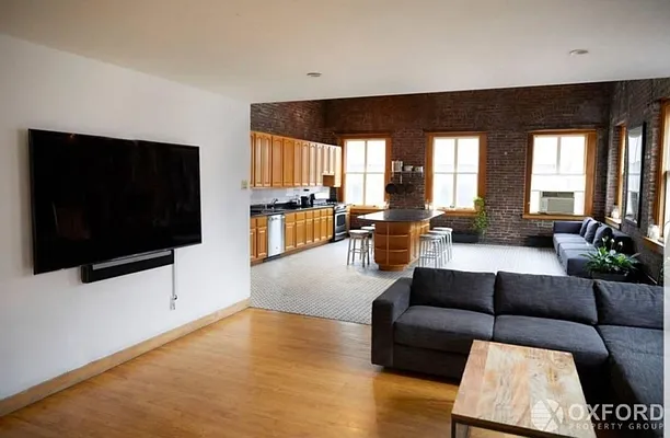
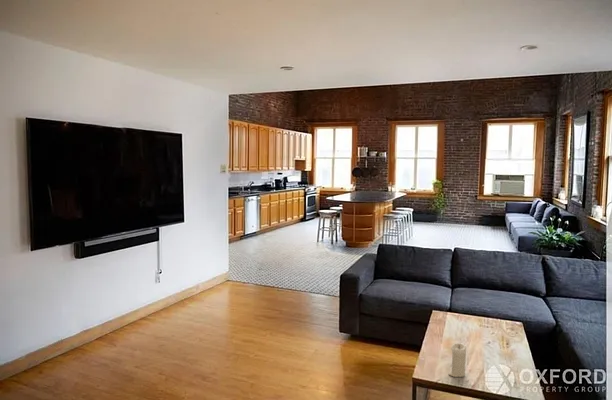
+ candle [448,342,467,378]
